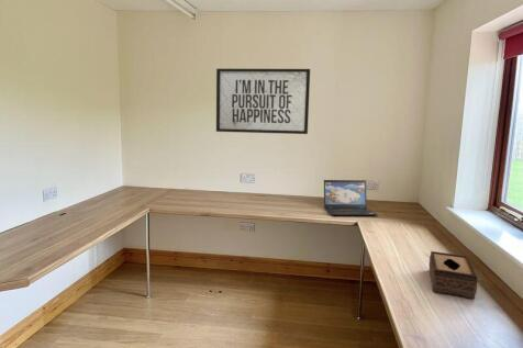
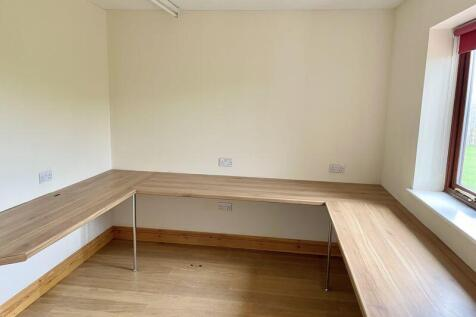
- tissue box [429,250,479,300]
- laptop [323,179,379,216]
- mirror [215,67,311,135]
